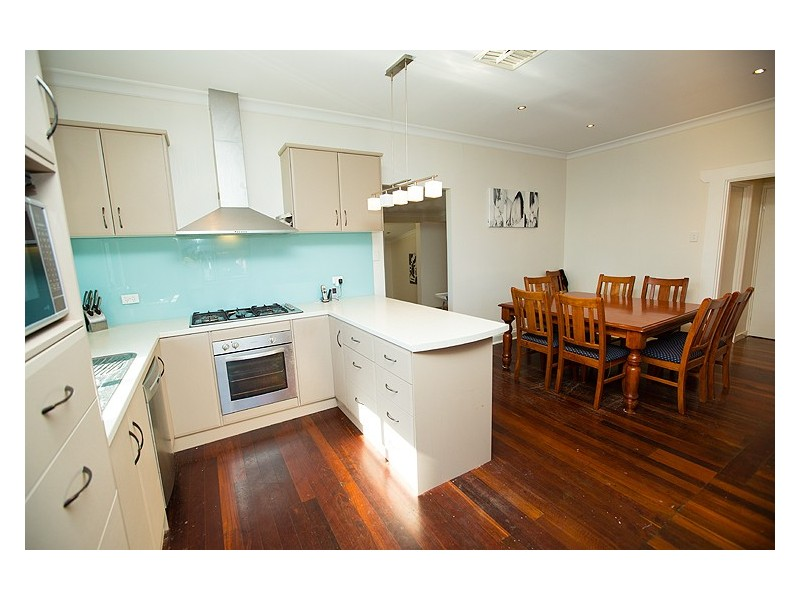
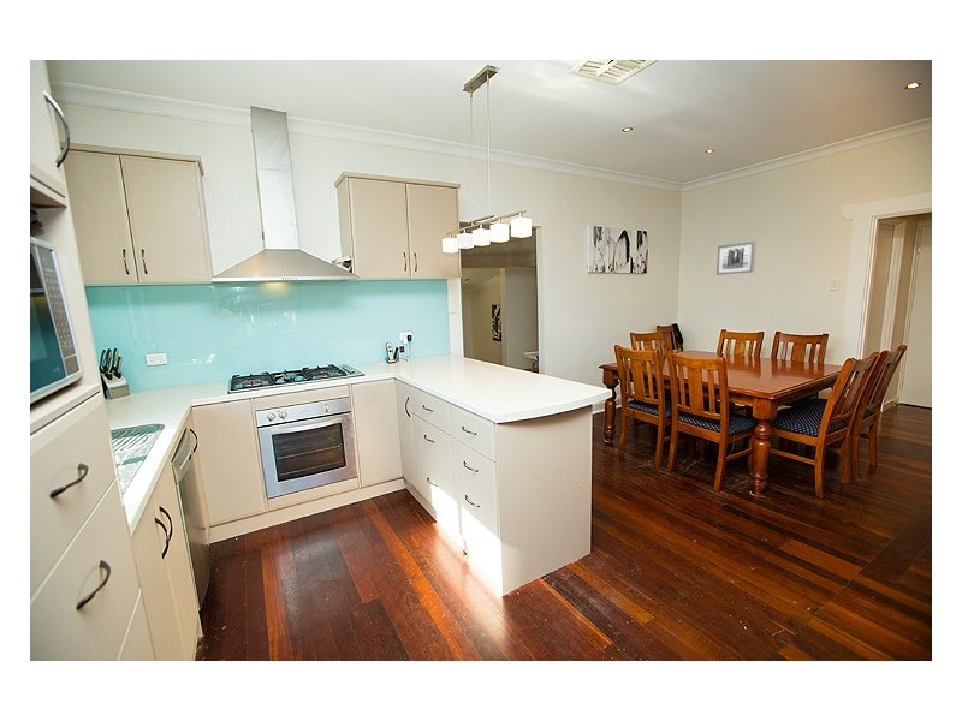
+ wall art [715,240,756,276]
